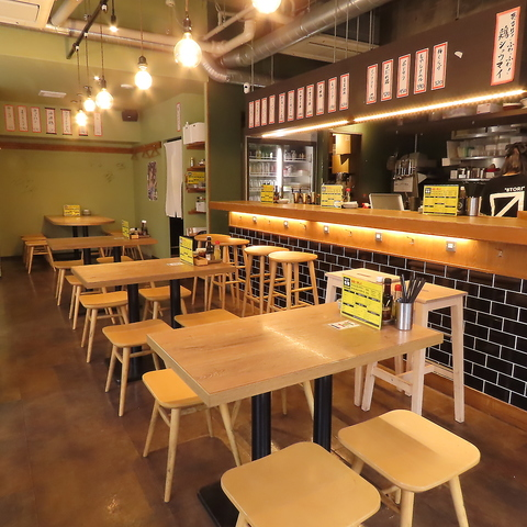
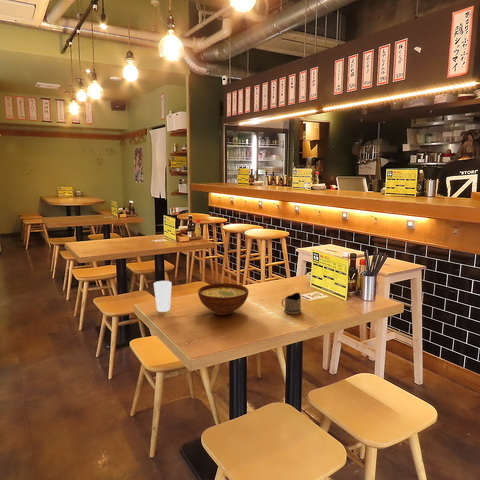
+ cup [153,280,173,313]
+ bowl [197,282,249,316]
+ tea glass holder [281,292,302,315]
